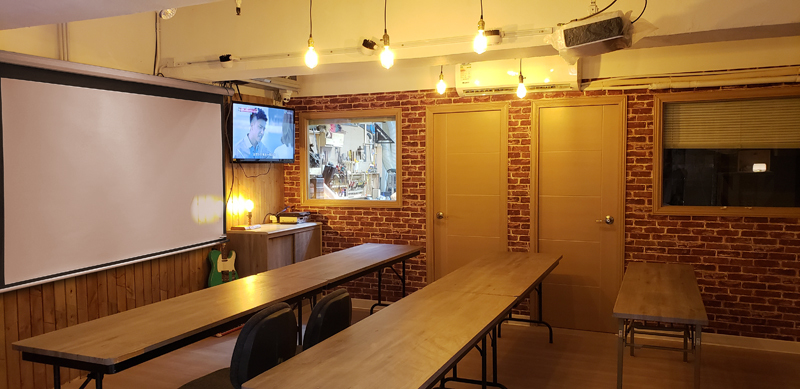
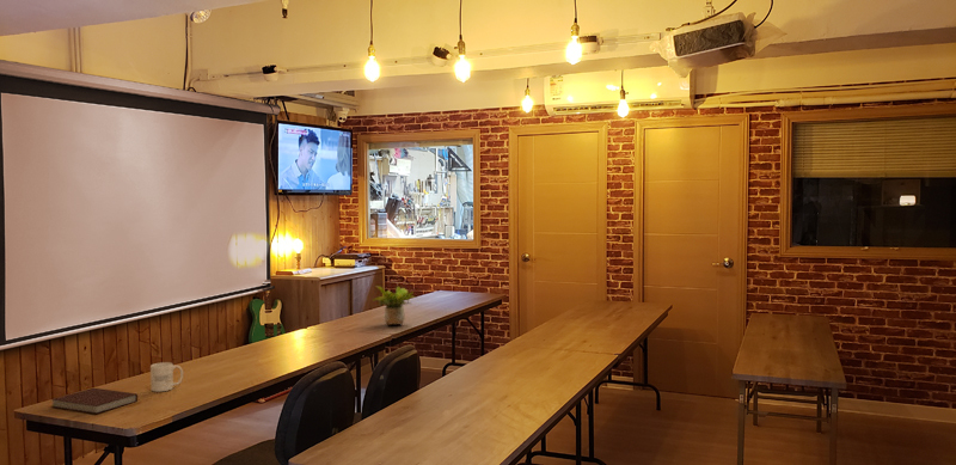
+ potted plant [372,284,418,326]
+ mug [149,361,184,393]
+ notebook [51,387,139,415]
